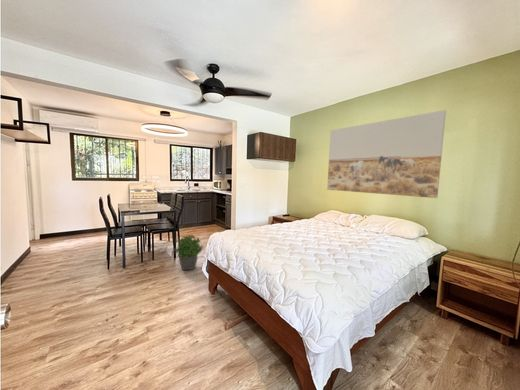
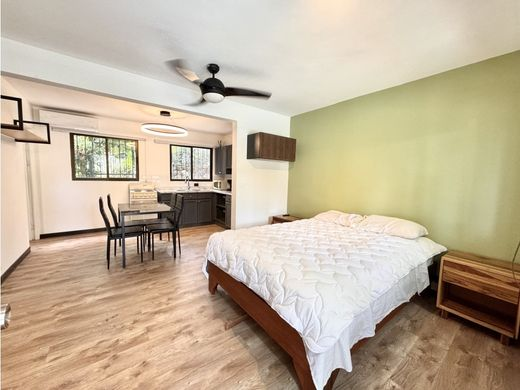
- potted plant [173,233,205,271]
- wall art [326,109,447,199]
